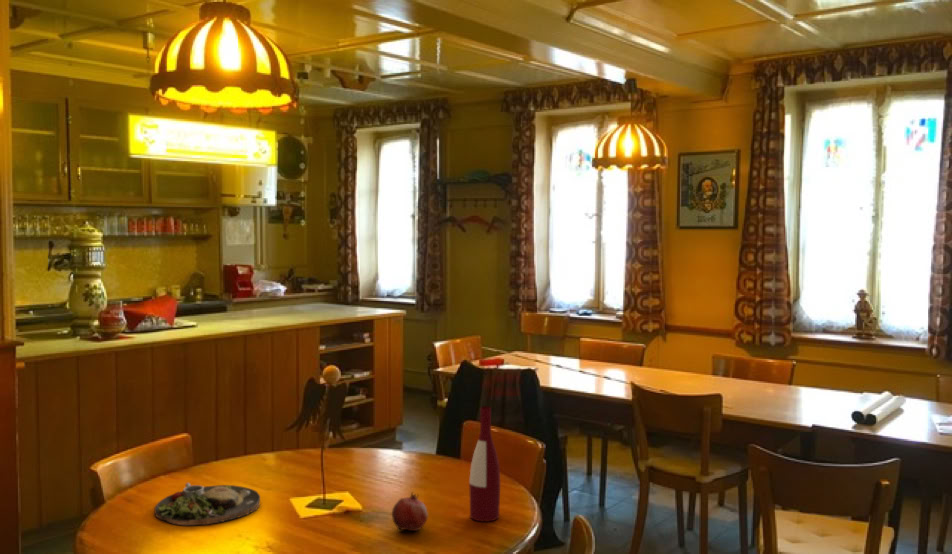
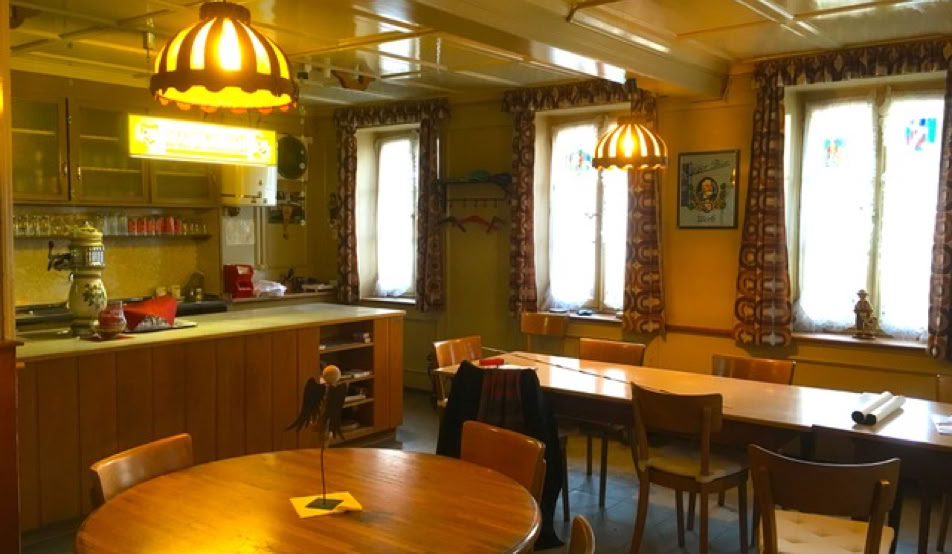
- alcohol [468,405,501,522]
- dinner plate [153,482,261,526]
- fruit [391,490,429,532]
